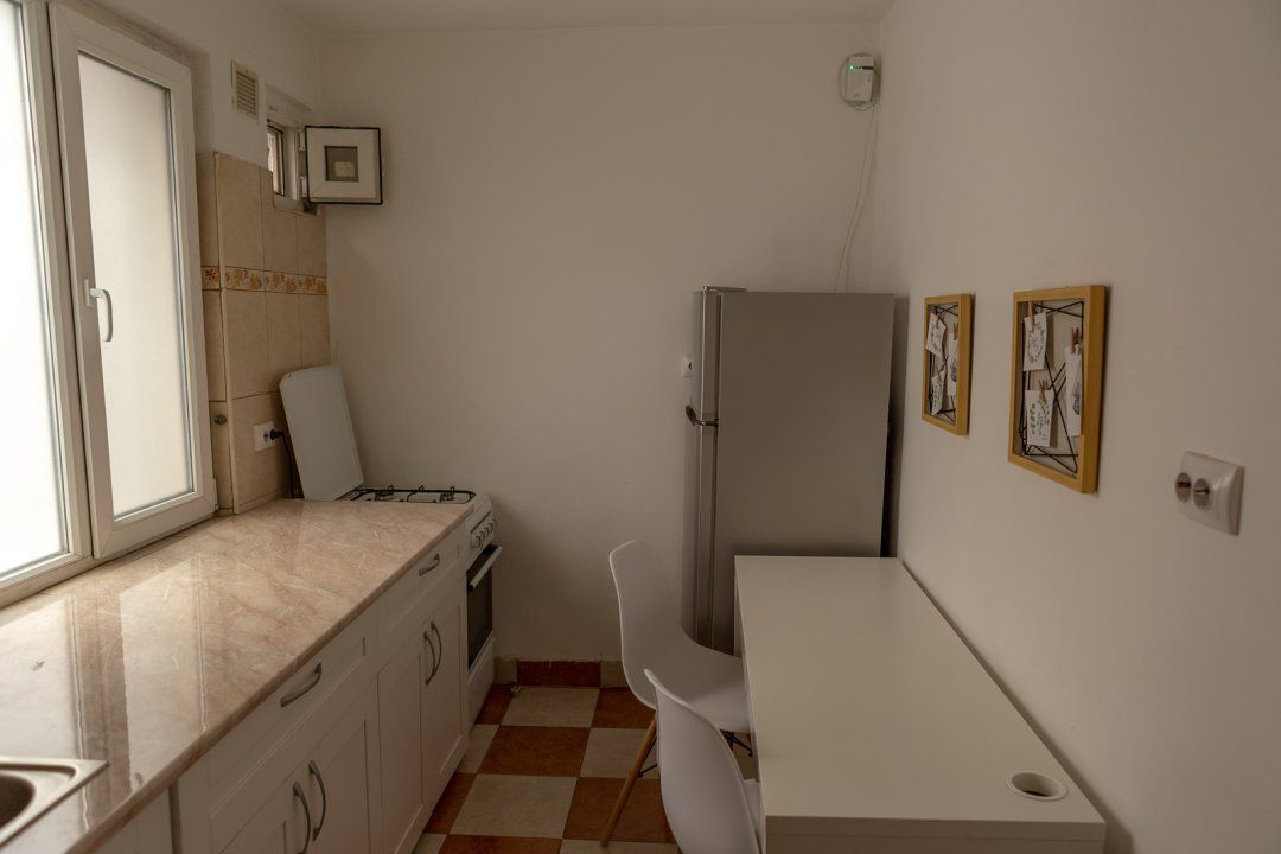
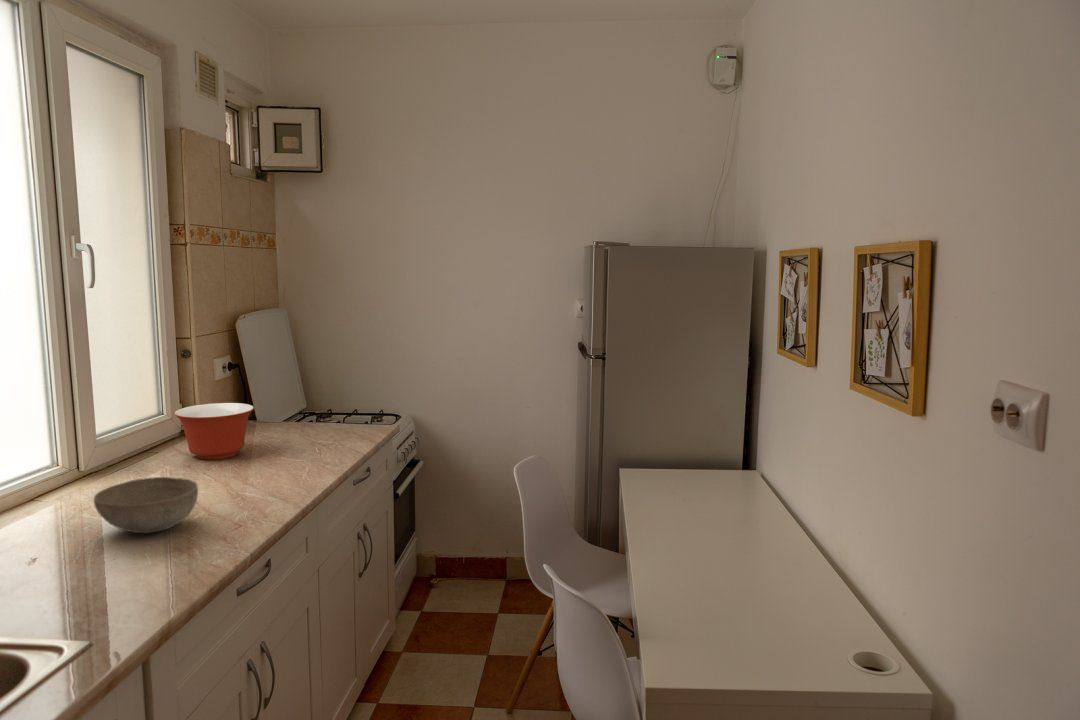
+ mixing bowl [173,402,255,460]
+ bowl [93,476,199,534]
